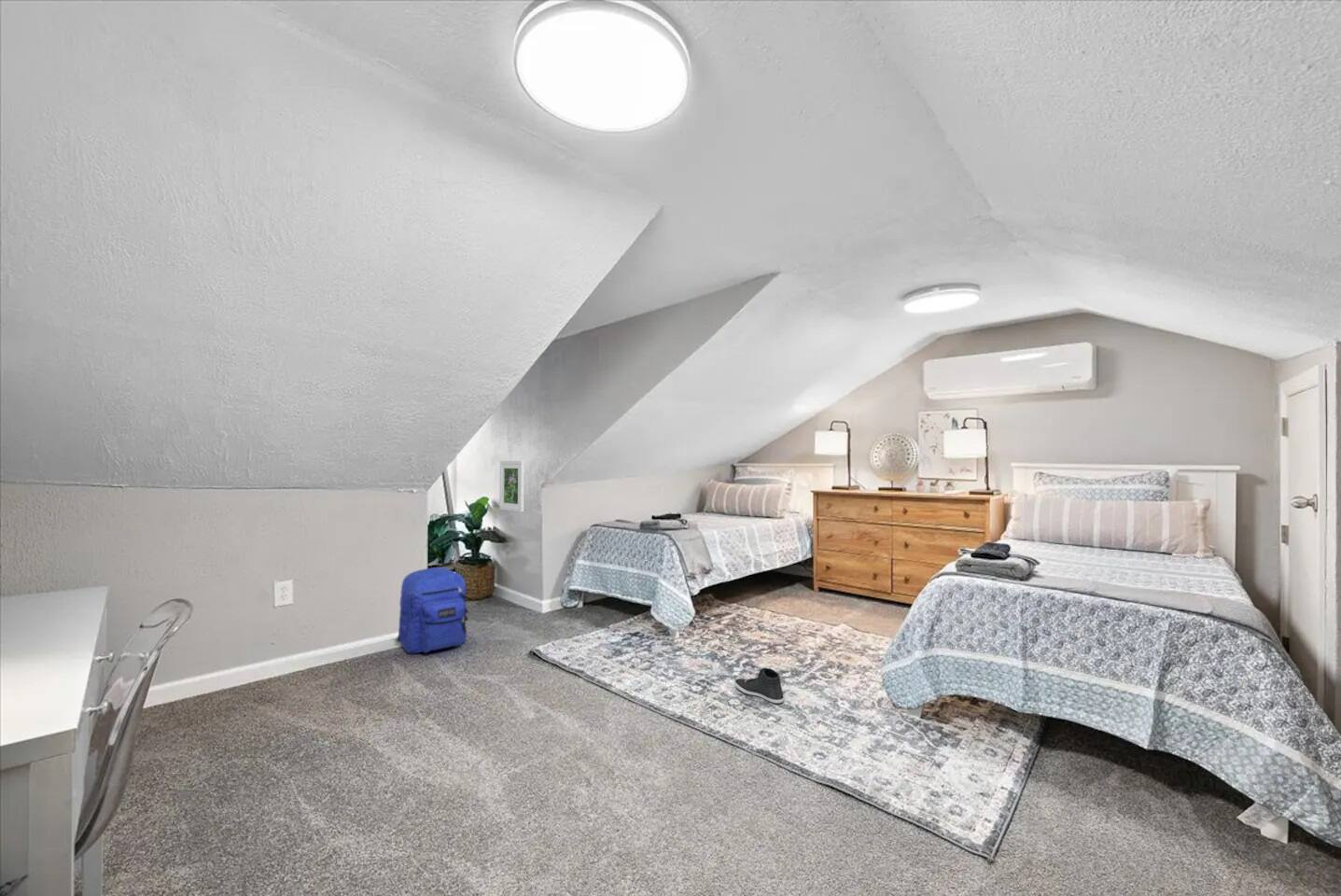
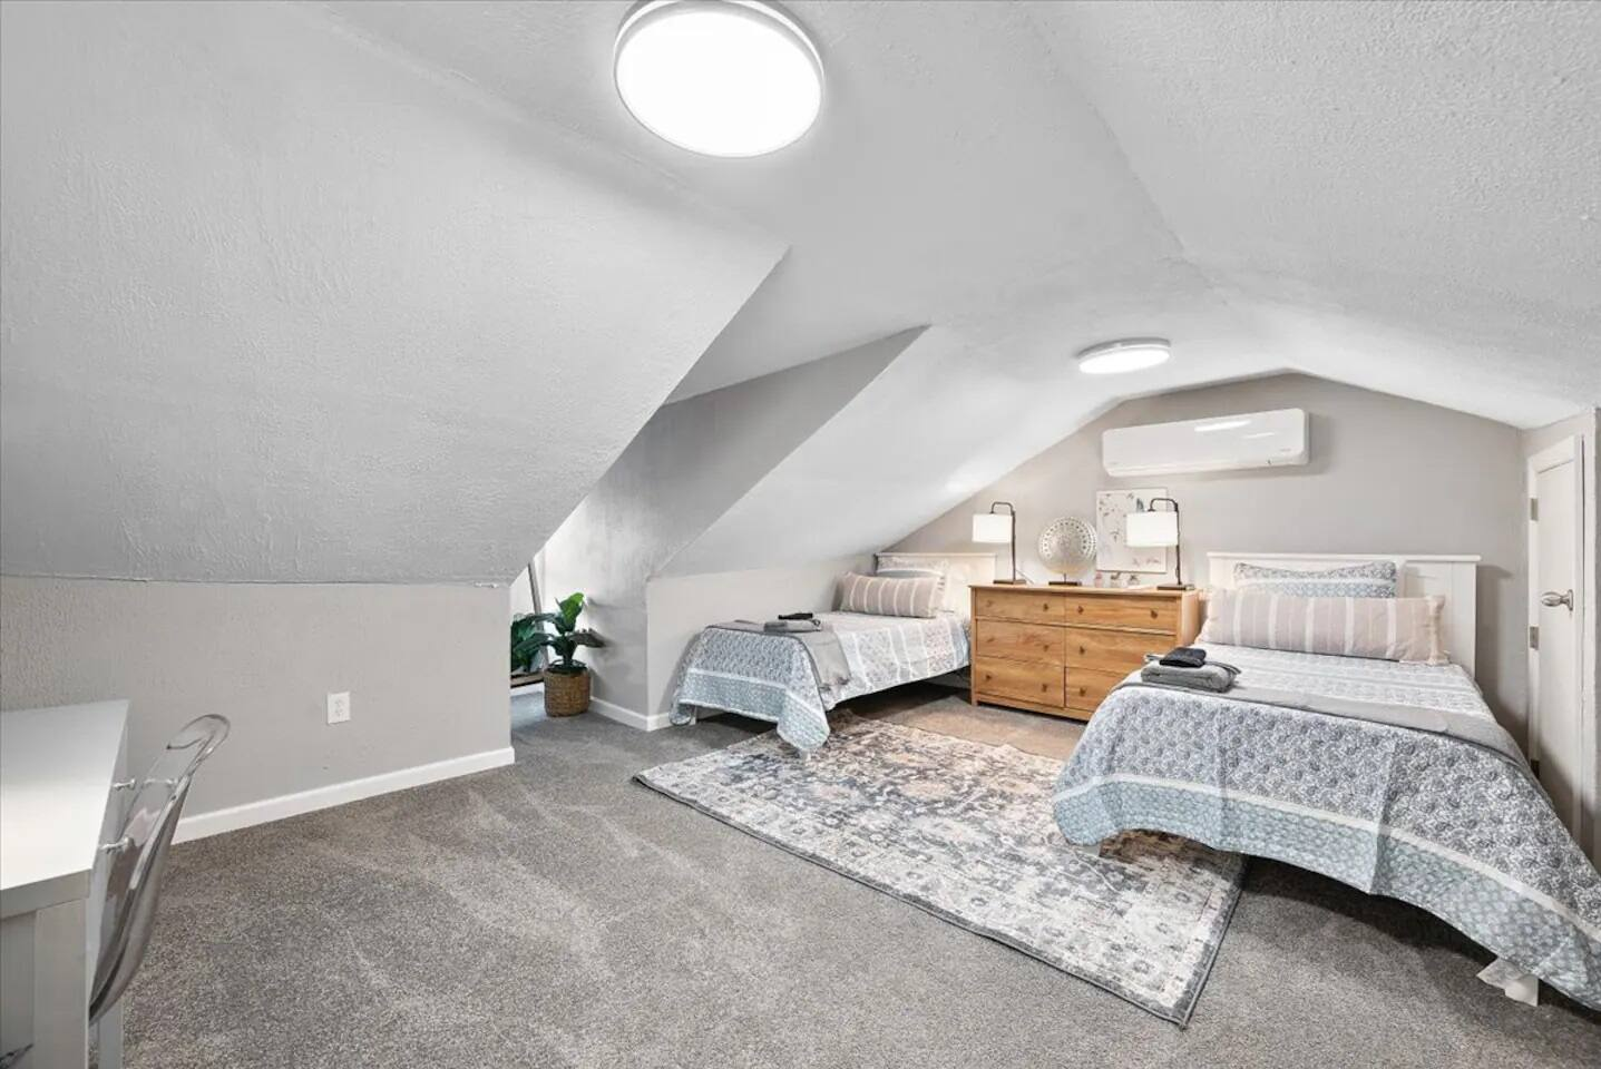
- sneaker [733,667,785,704]
- backpack [395,567,469,654]
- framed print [498,460,525,513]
